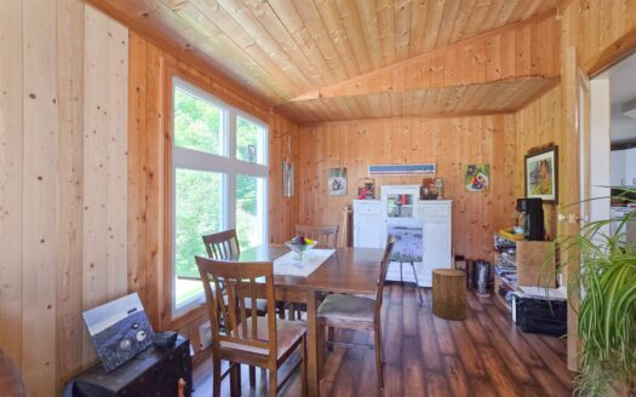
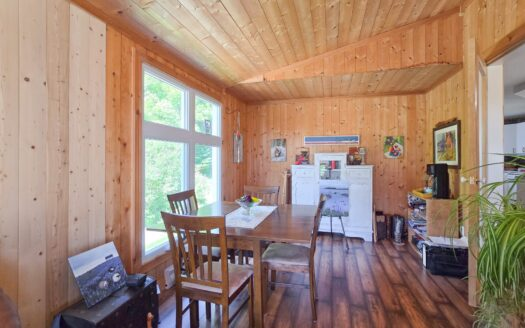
- stool [431,267,468,321]
